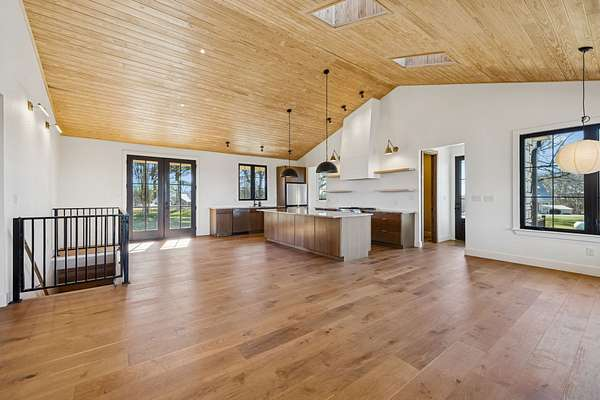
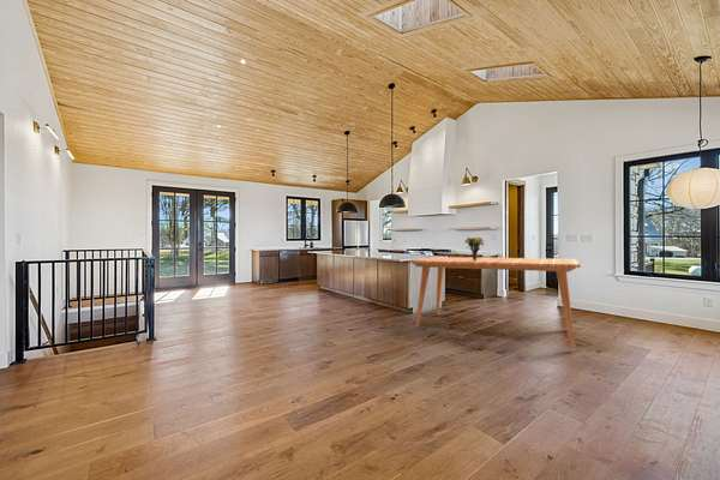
+ bouquet [463,235,485,260]
+ dining table [409,256,582,350]
